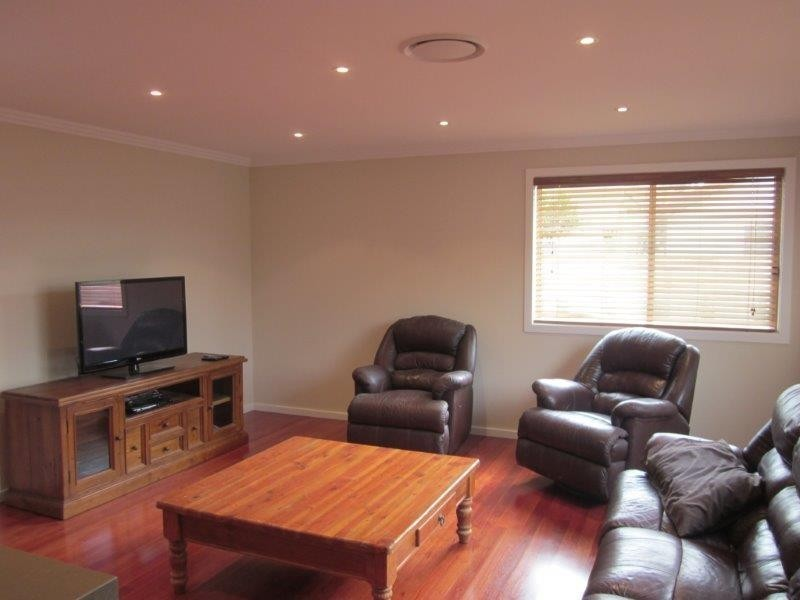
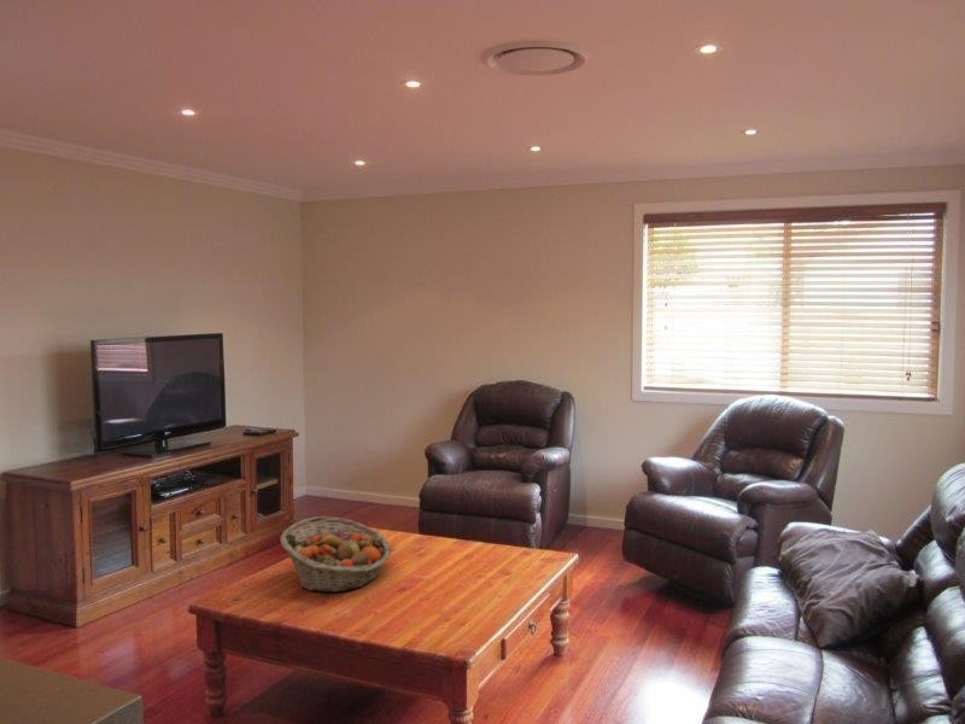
+ fruit basket [279,515,392,594]
